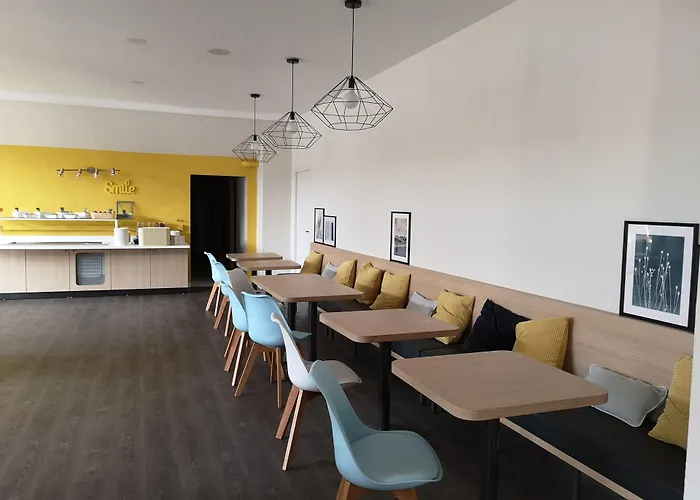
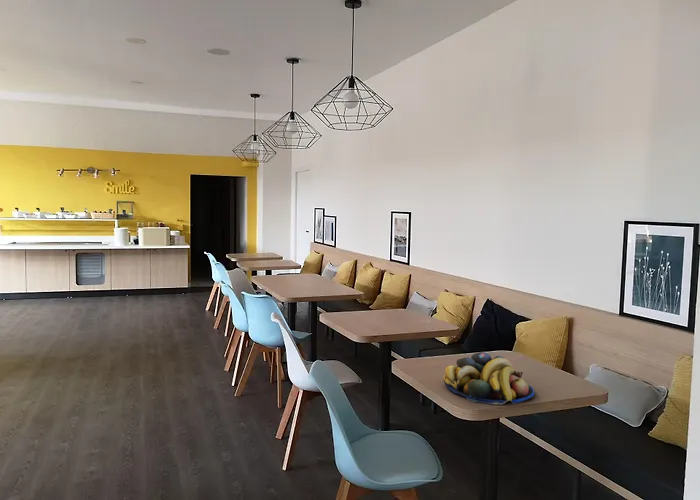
+ fruit bowl [442,351,535,406]
